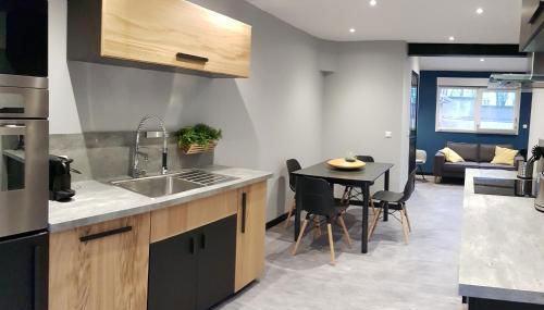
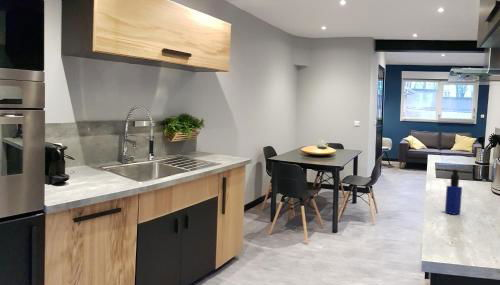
+ bottle [444,168,463,216]
